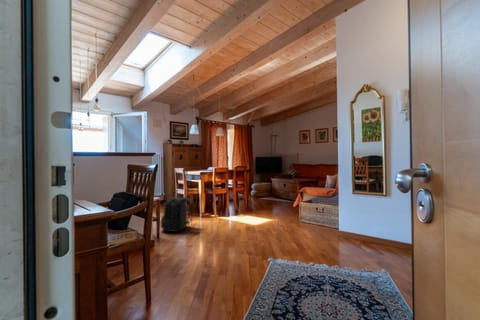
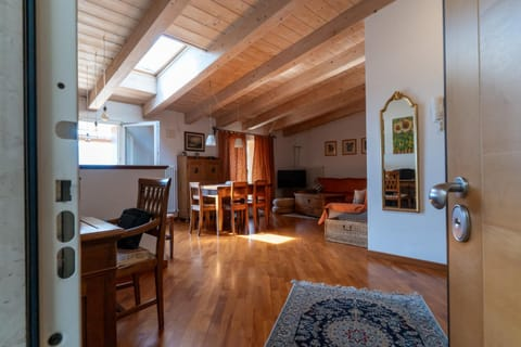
- backpack [160,195,195,233]
